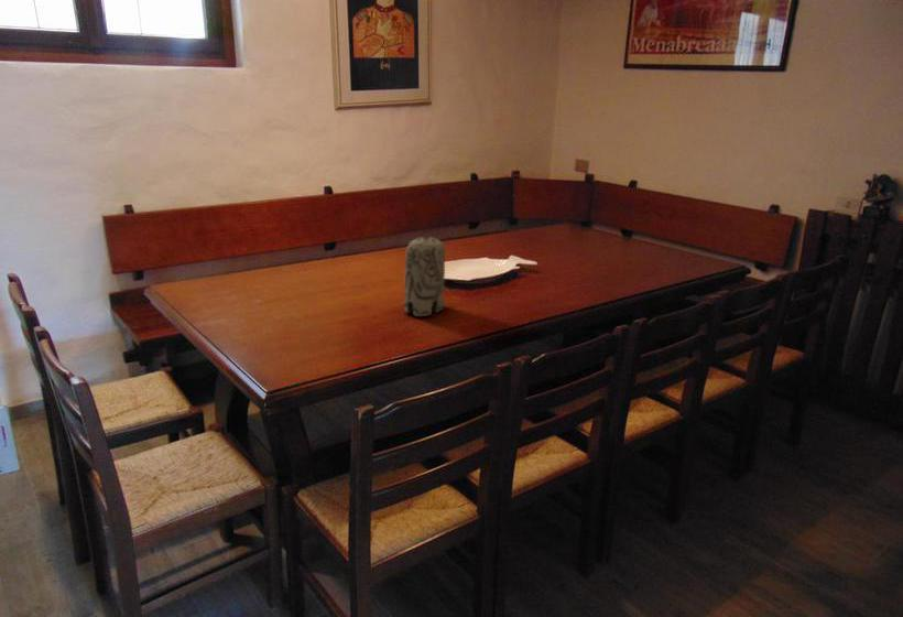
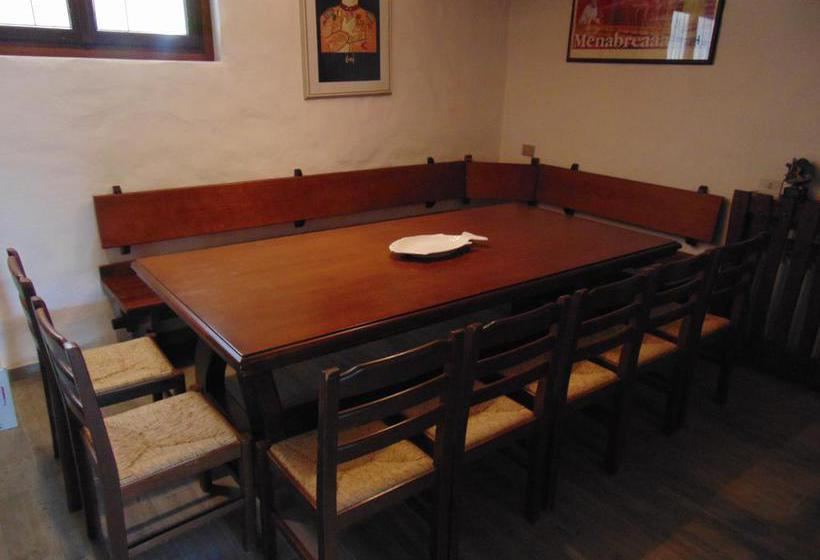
- toy elephant [403,236,452,317]
